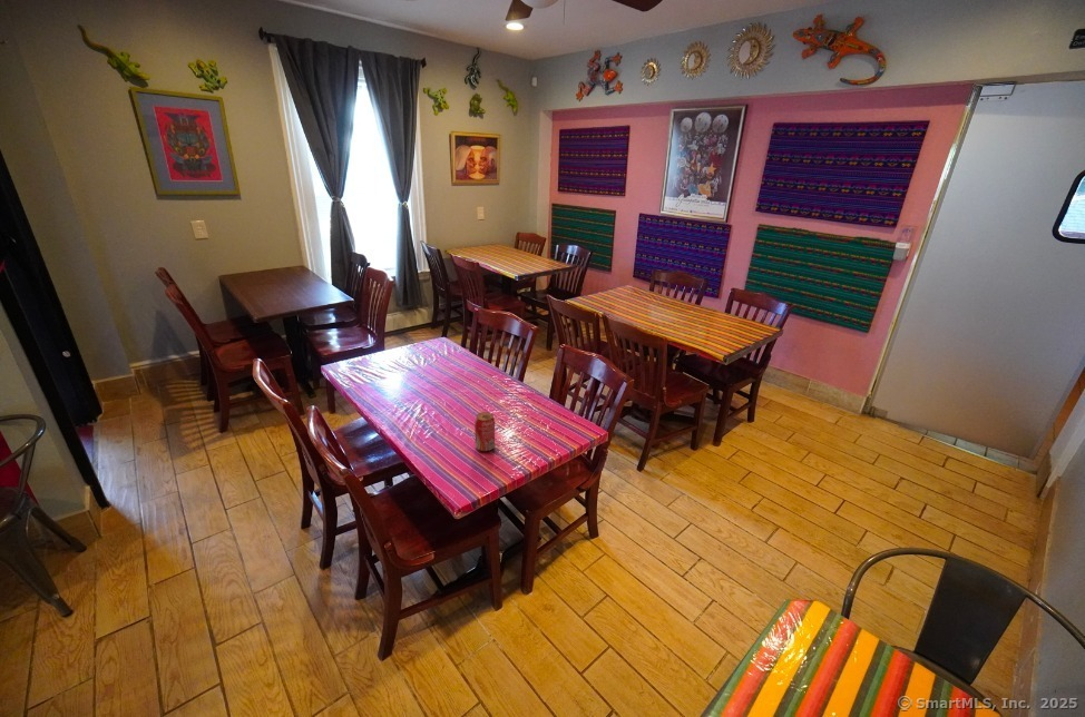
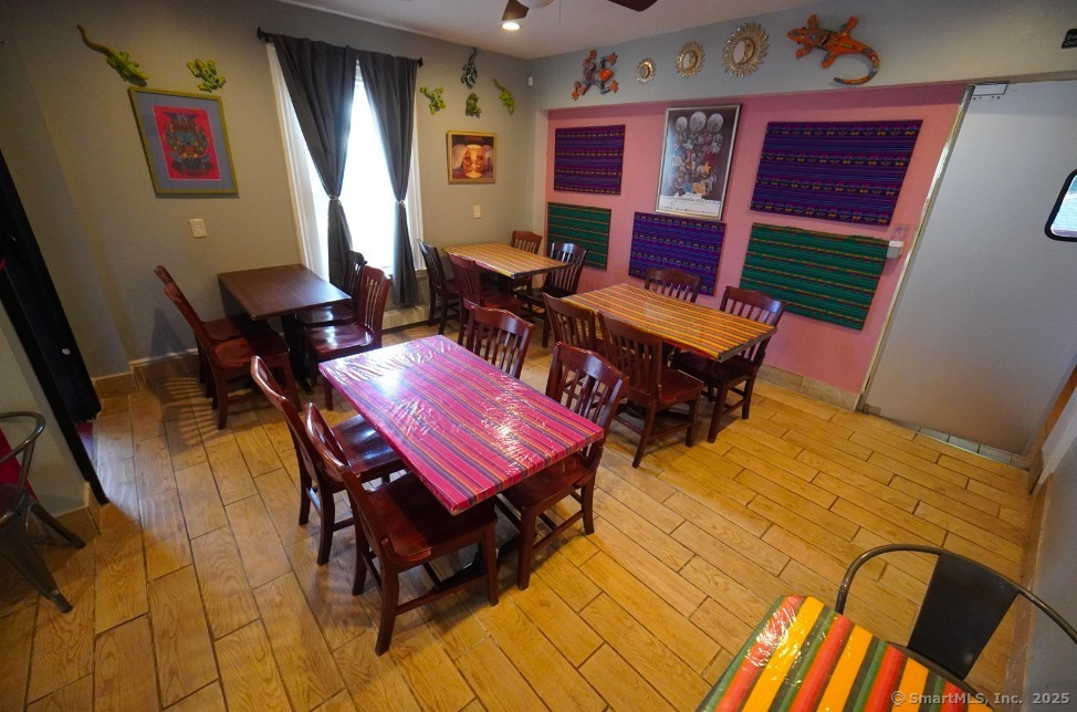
- beverage can [473,411,496,452]
